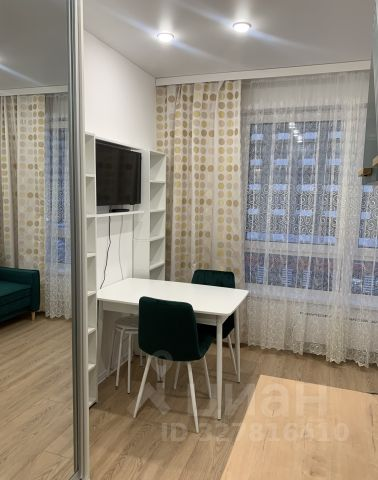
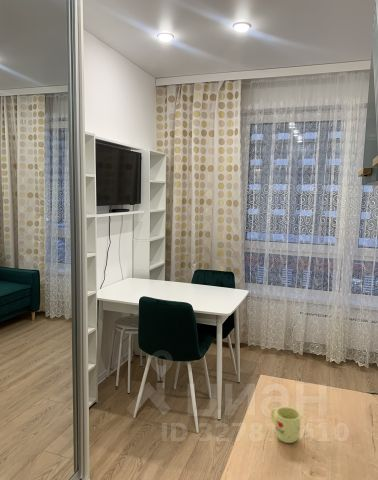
+ mug [270,406,302,444]
